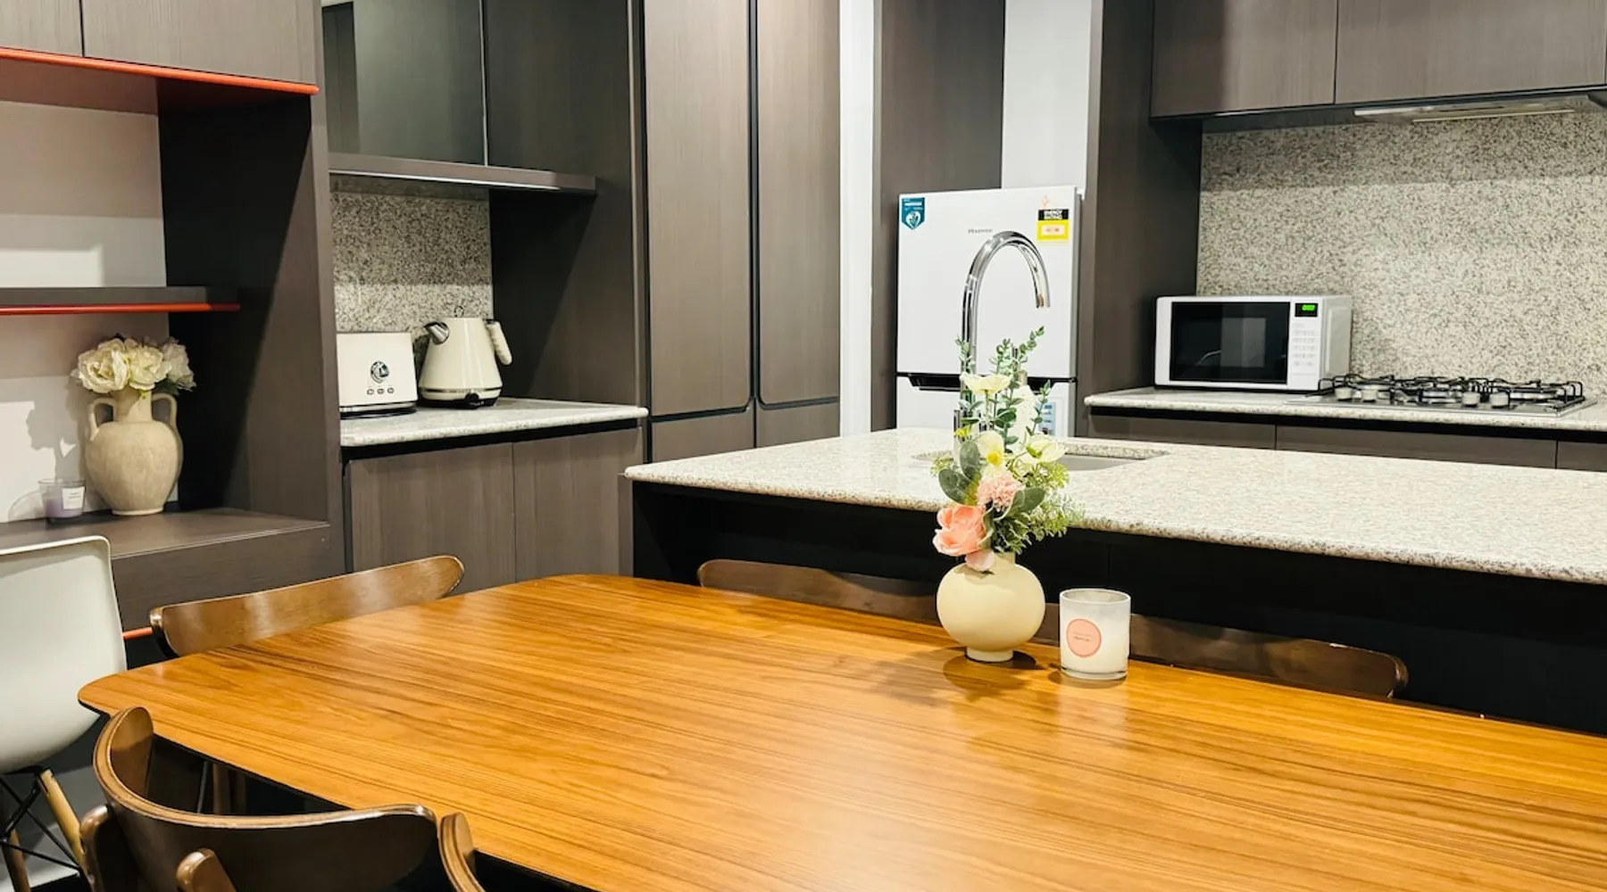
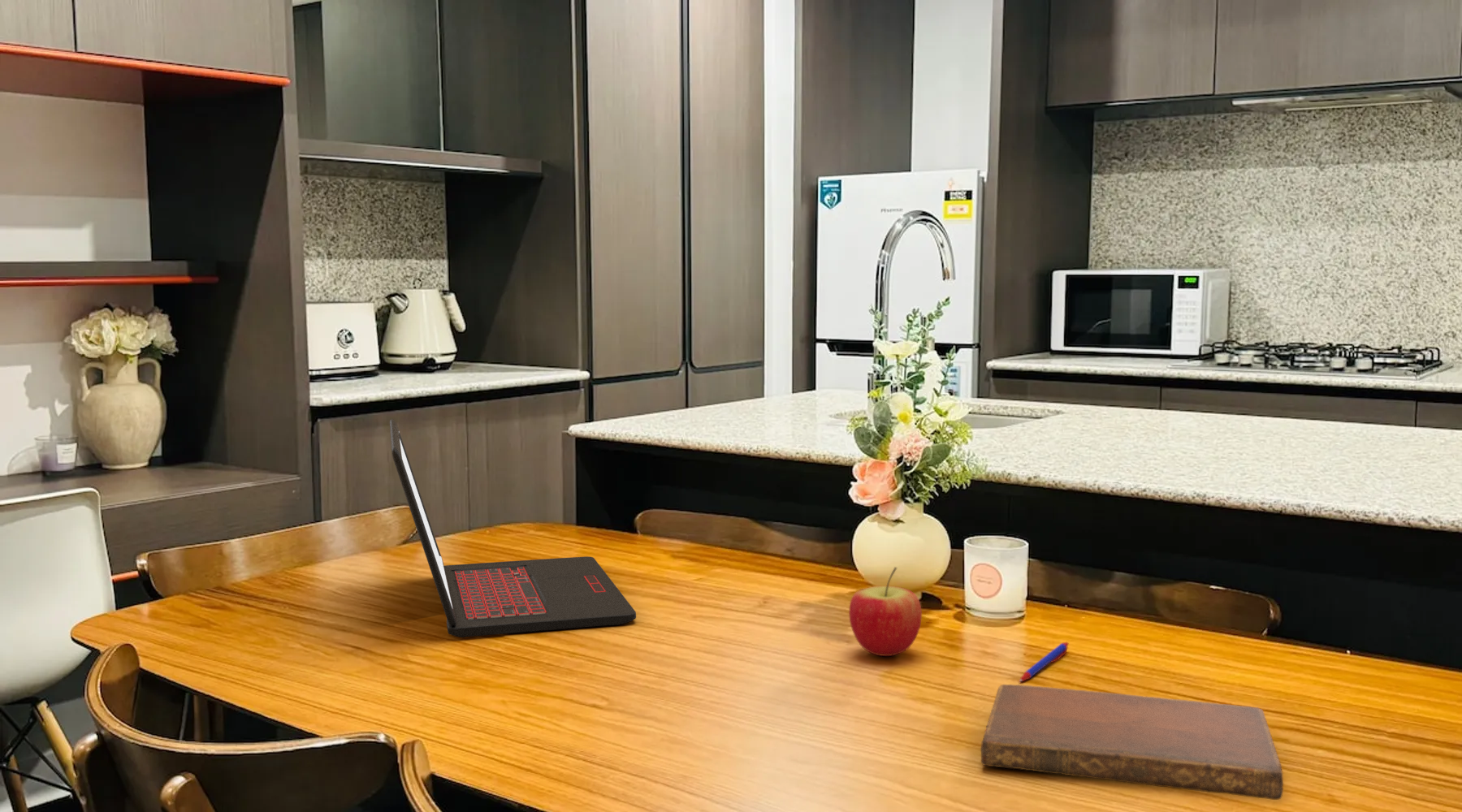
+ pen [1019,641,1070,682]
+ notebook [980,684,1284,801]
+ laptop [389,418,637,638]
+ apple [848,566,923,657]
